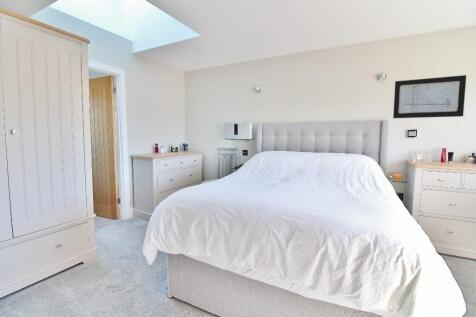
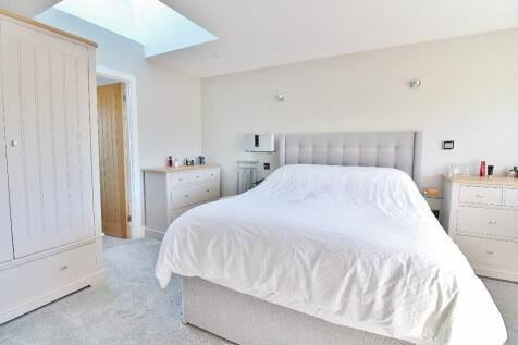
- wall art [392,74,467,119]
